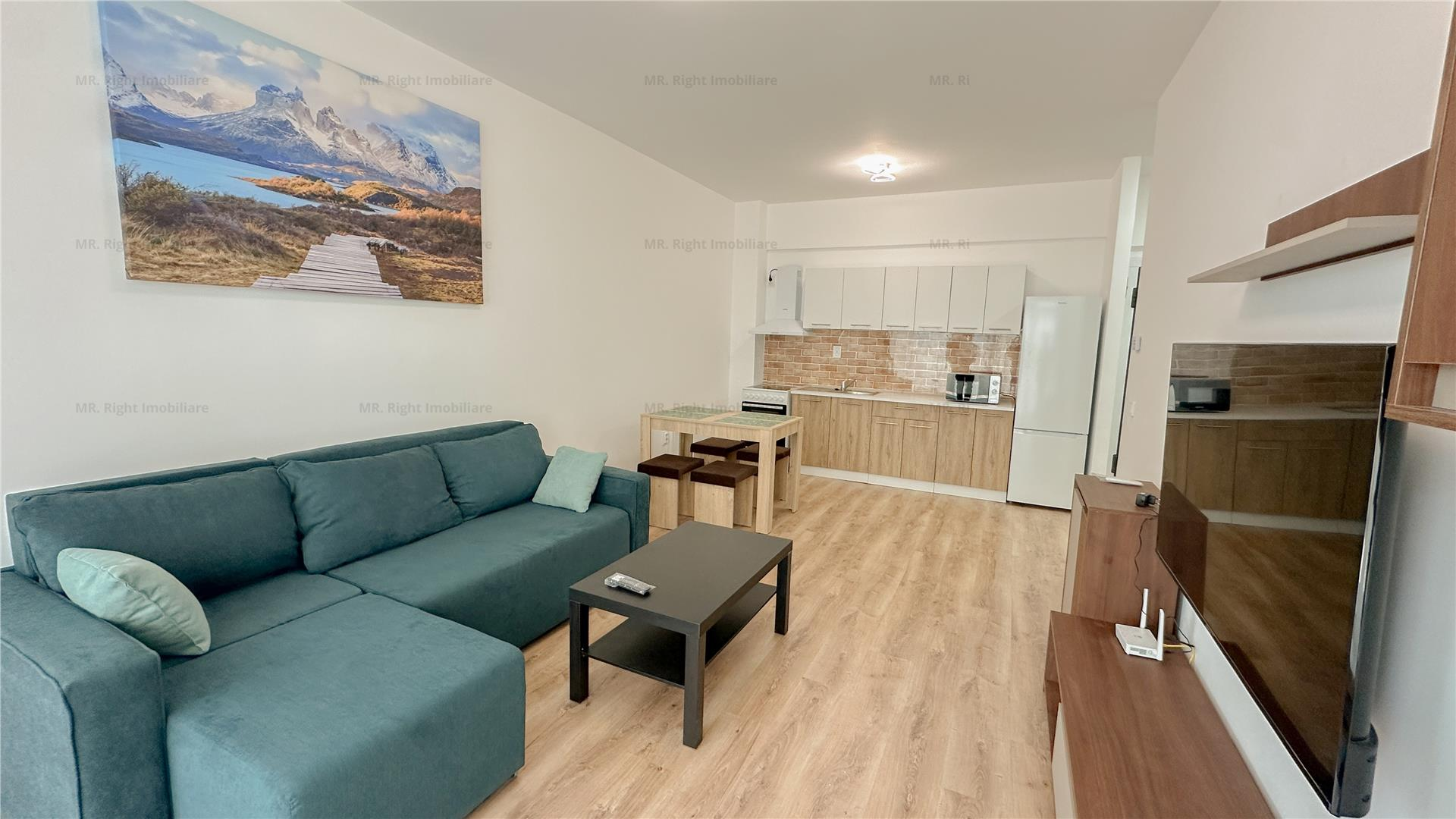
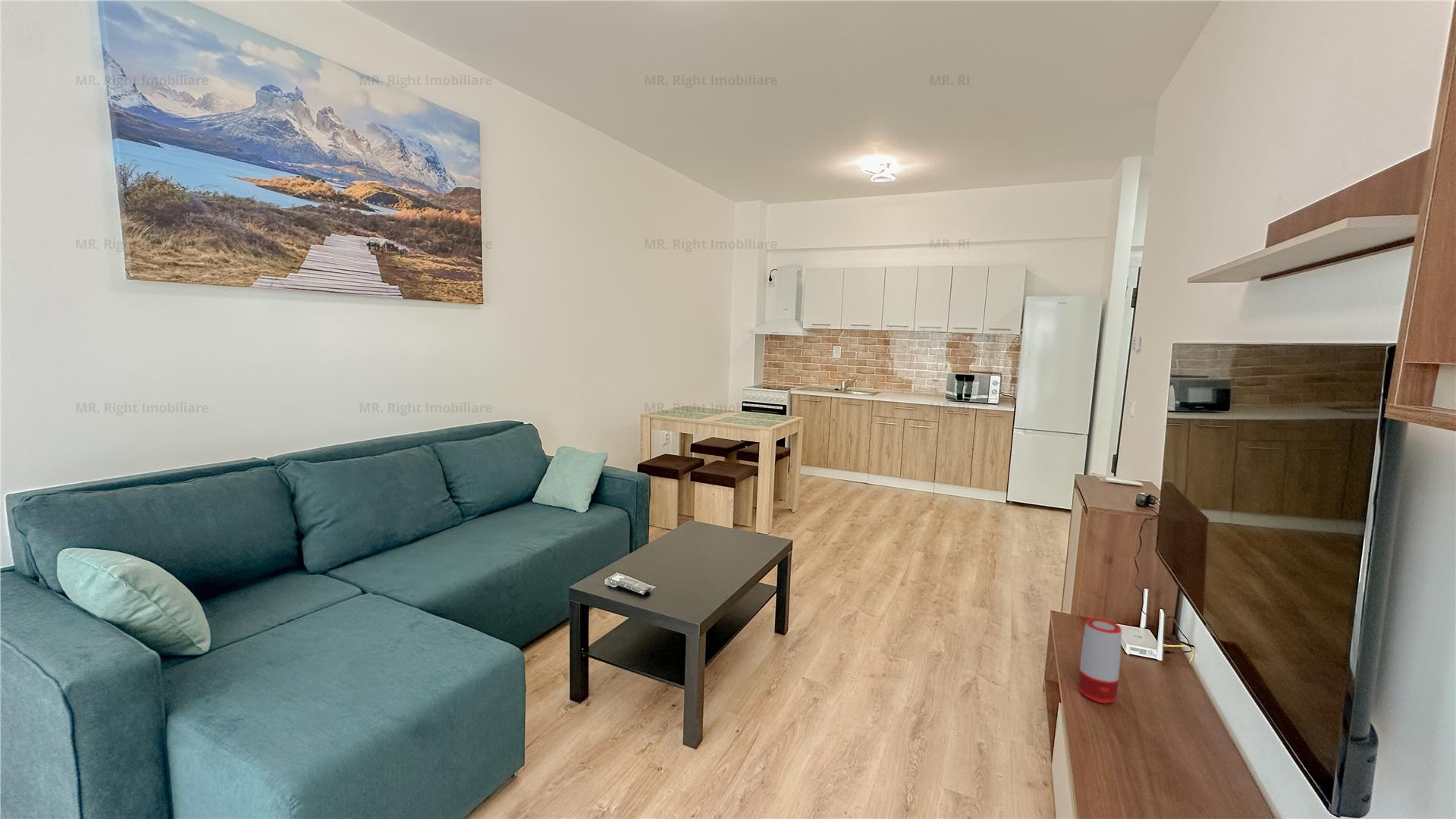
+ speaker [1078,617,1122,704]
